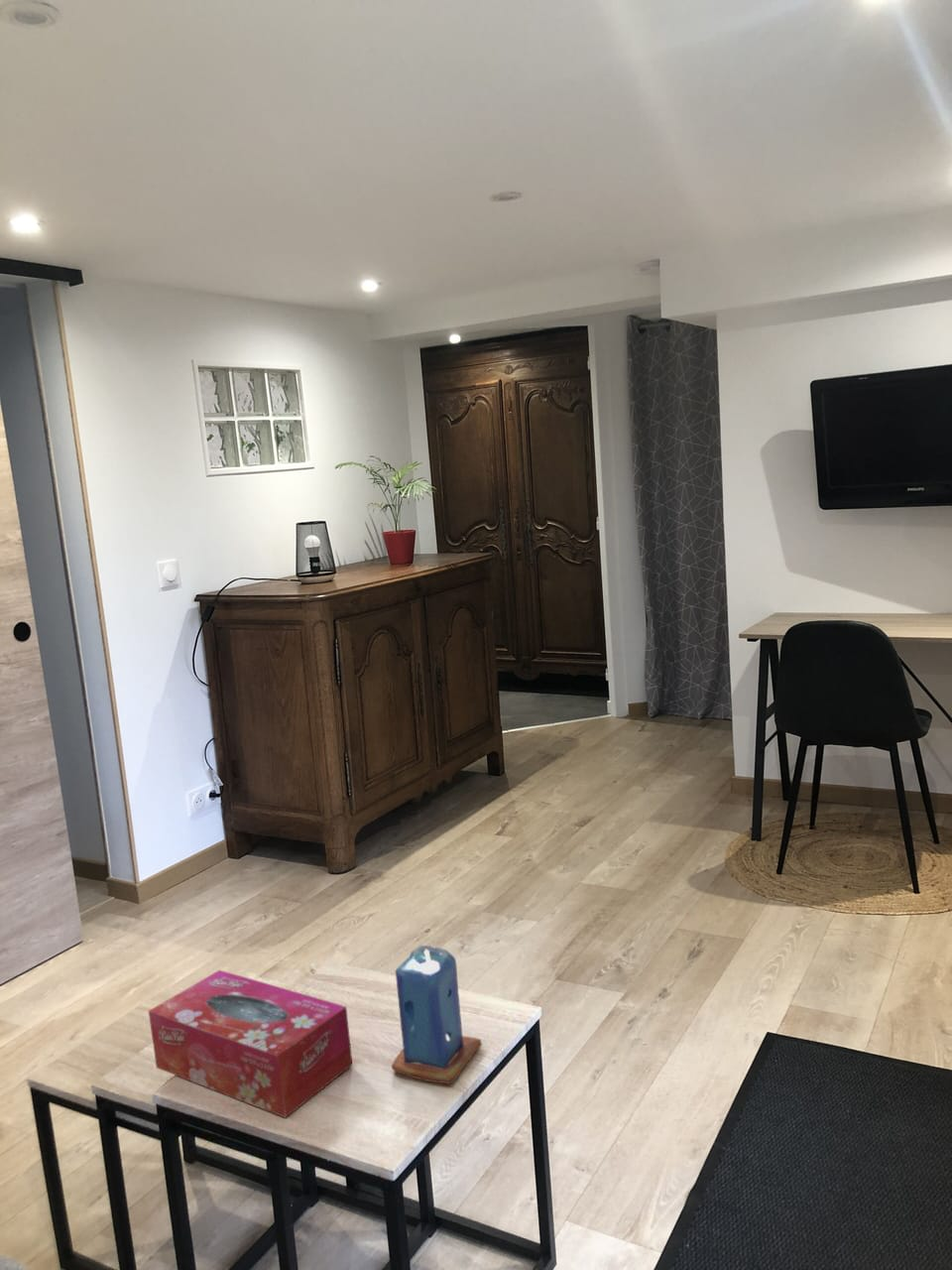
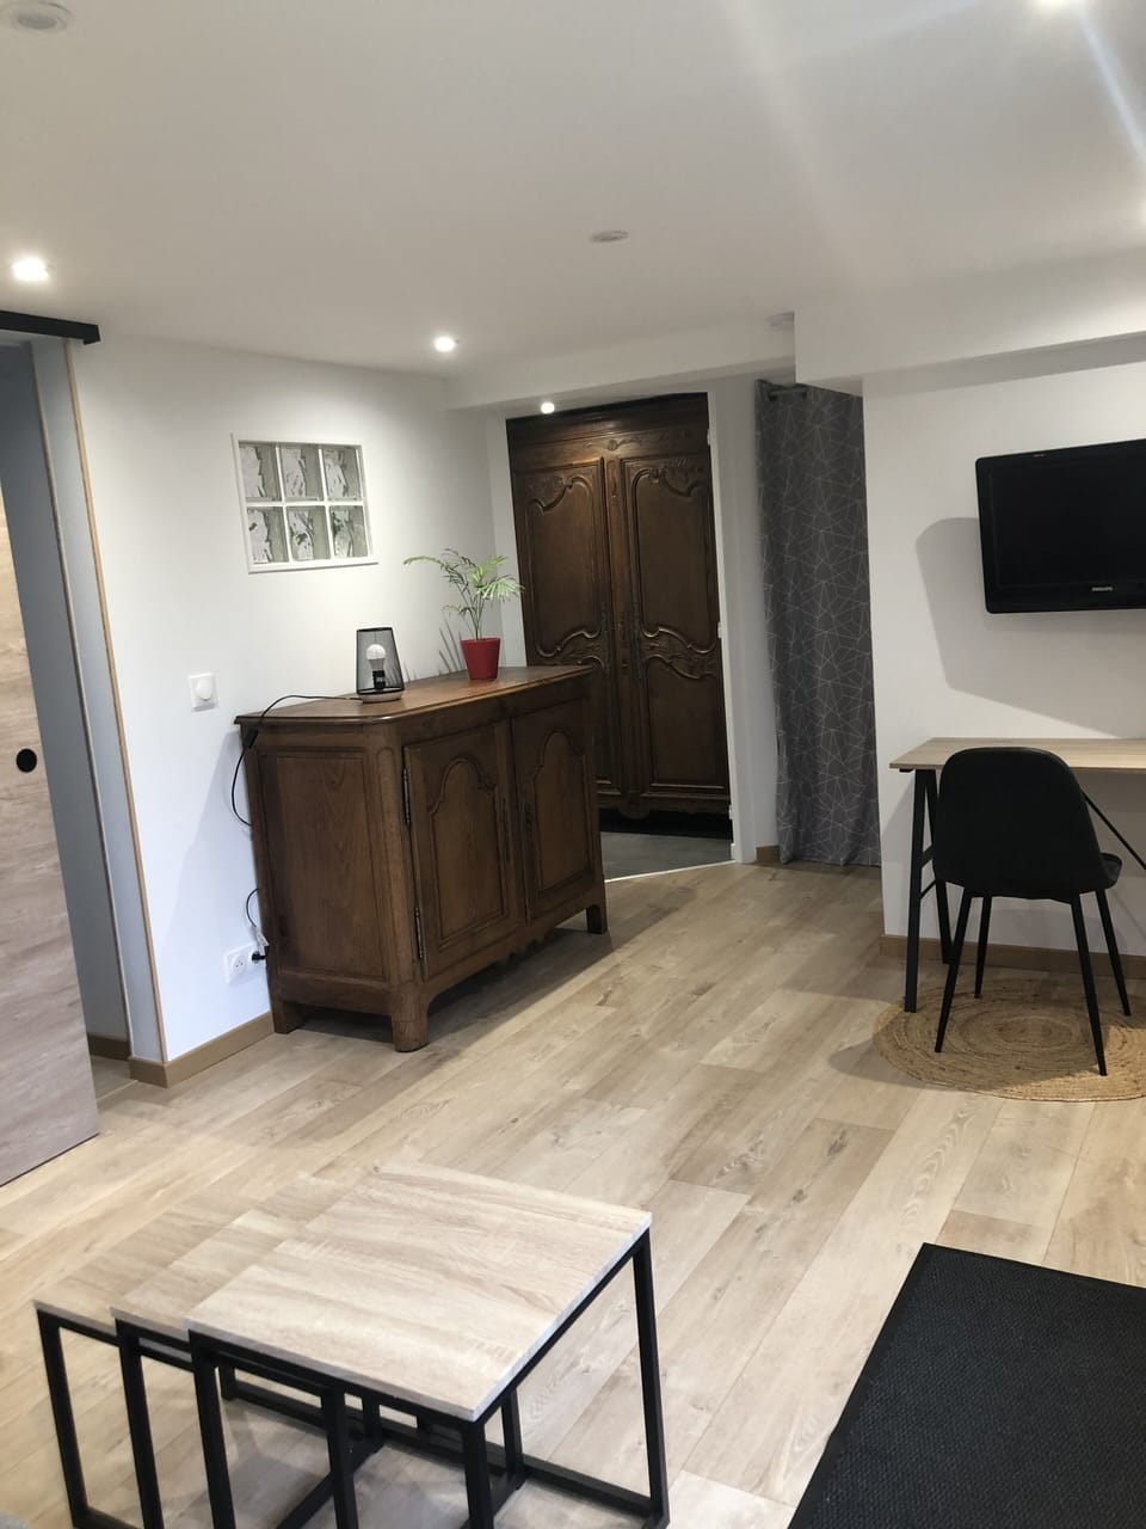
- tissue box [148,968,354,1118]
- candle [391,945,483,1085]
